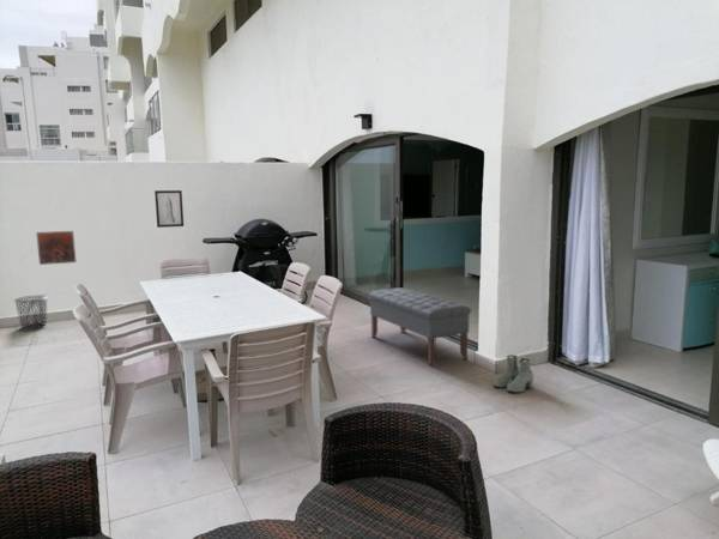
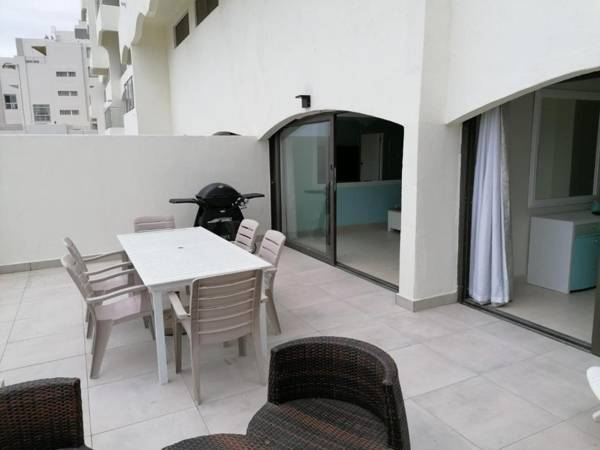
- bench [368,286,472,367]
- waste bin [13,295,49,332]
- decorative tile [35,230,77,266]
- boots [493,353,534,394]
- wall art [153,189,185,229]
